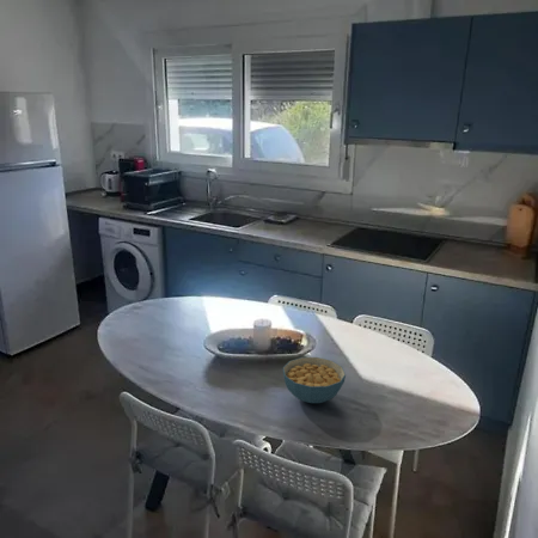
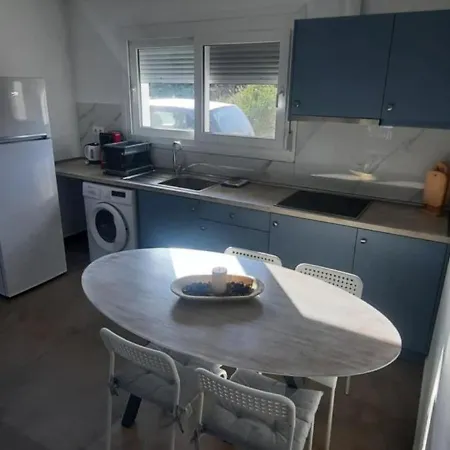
- cereal bowl [282,356,347,404]
